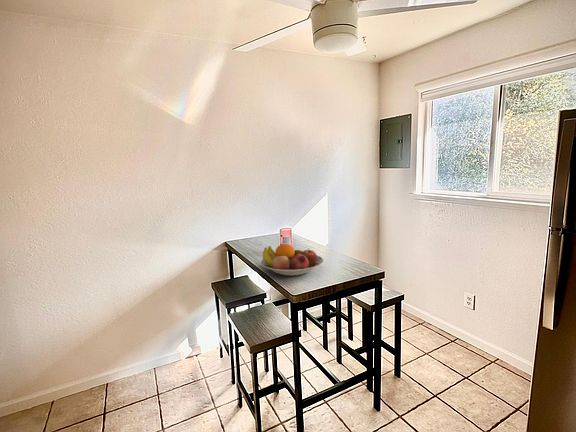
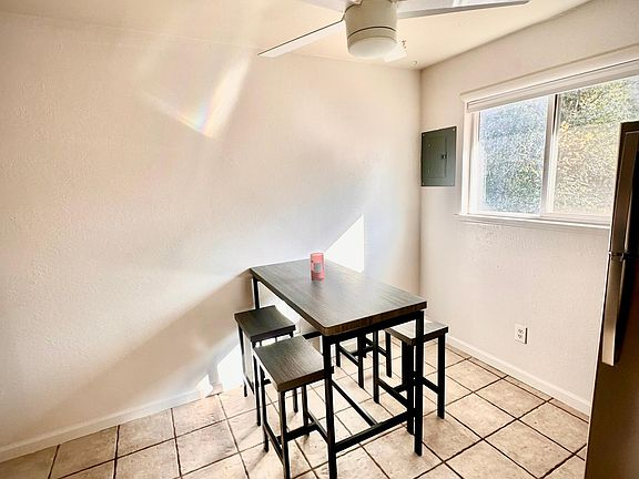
- fruit bowl [260,243,324,277]
